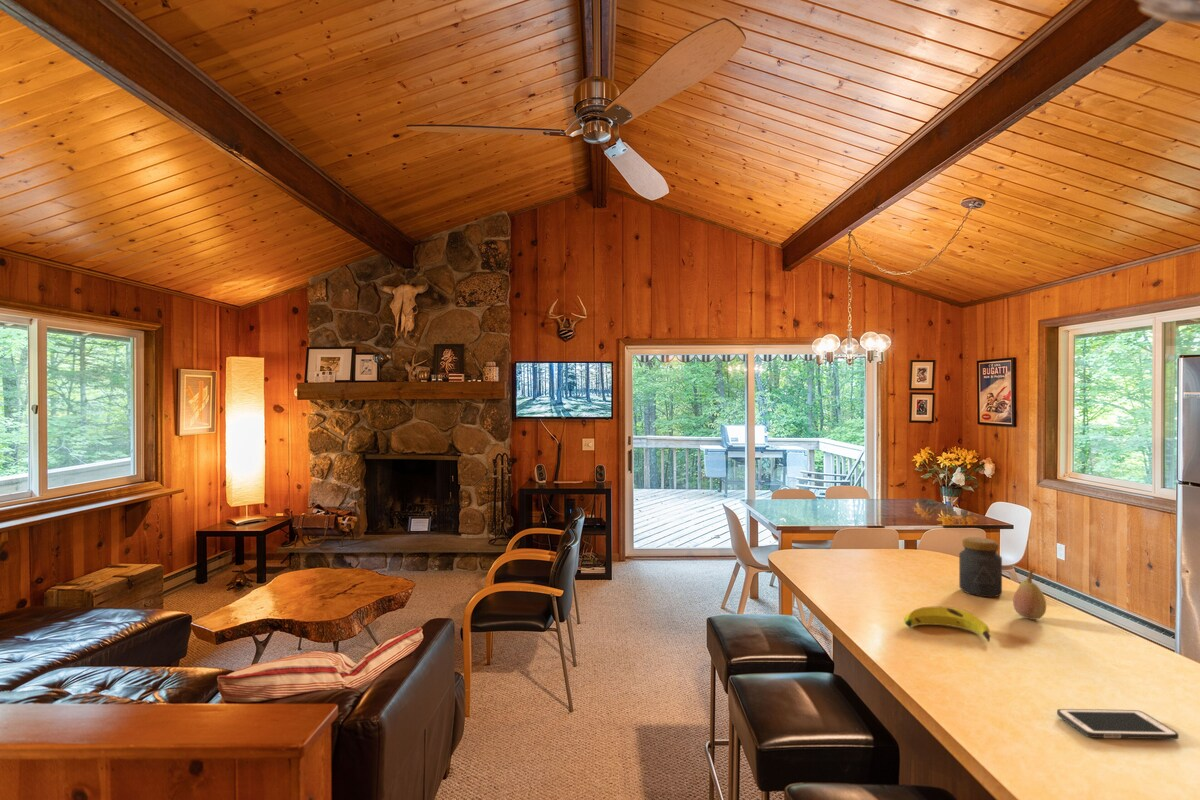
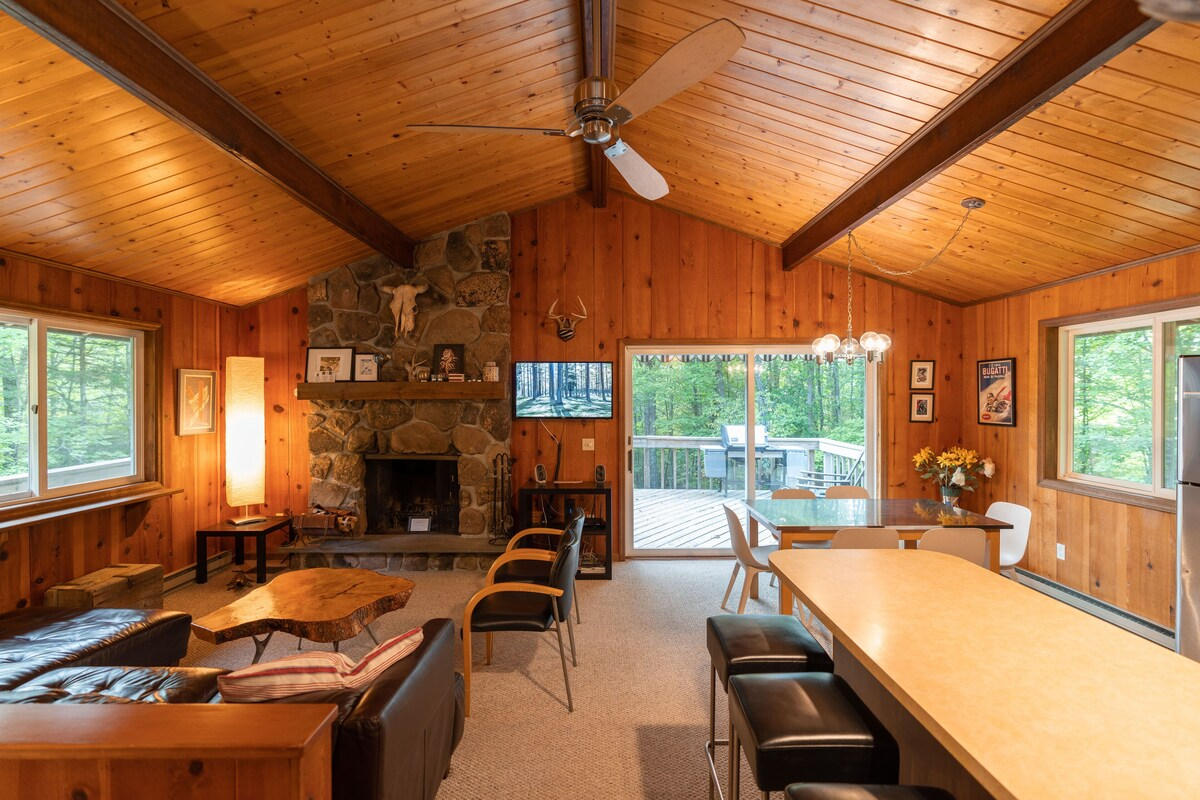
- fruit [1012,570,1047,621]
- jar [958,536,1003,598]
- cell phone [1056,708,1180,740]
- banana [903,606,991,642]
